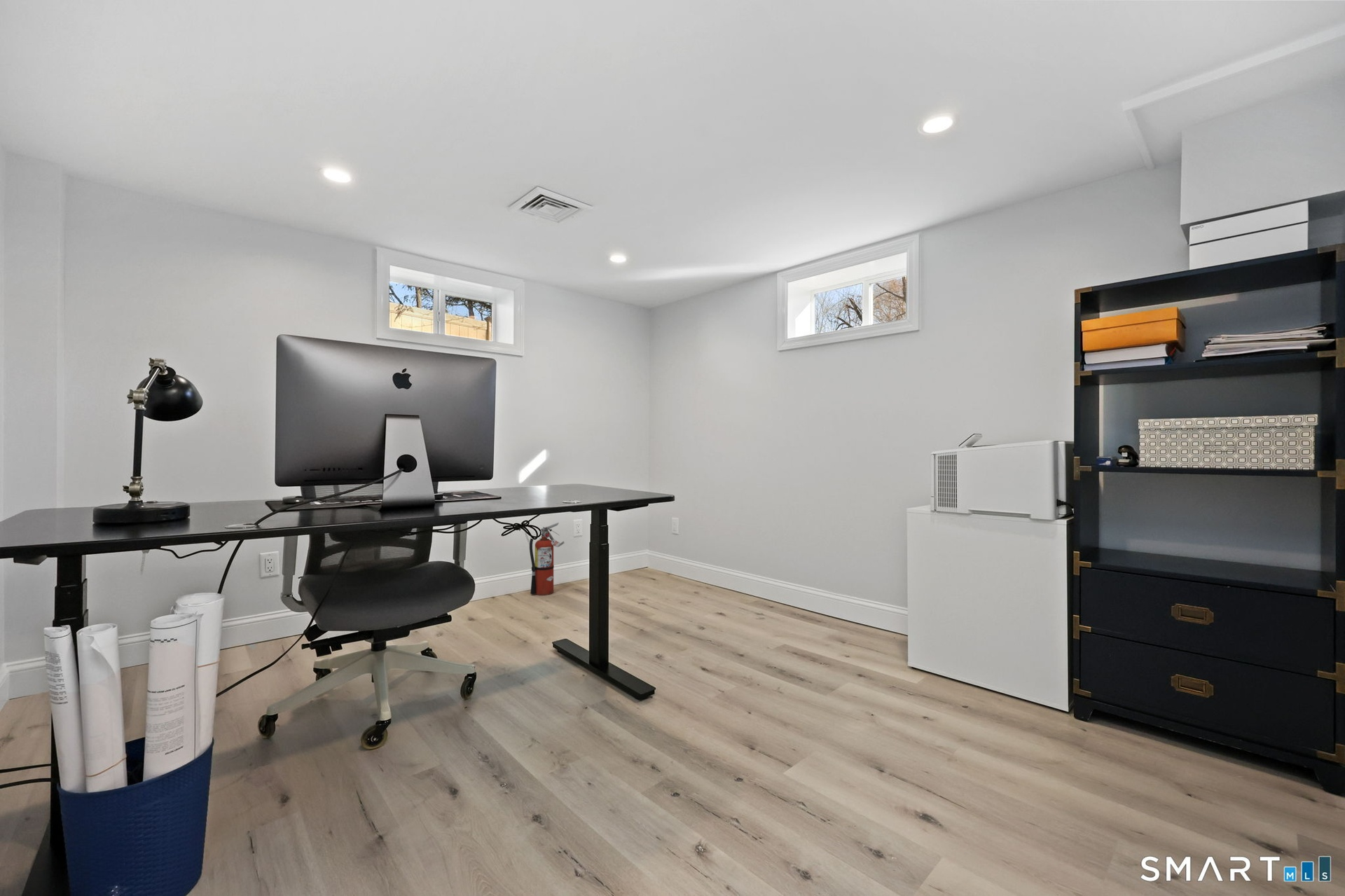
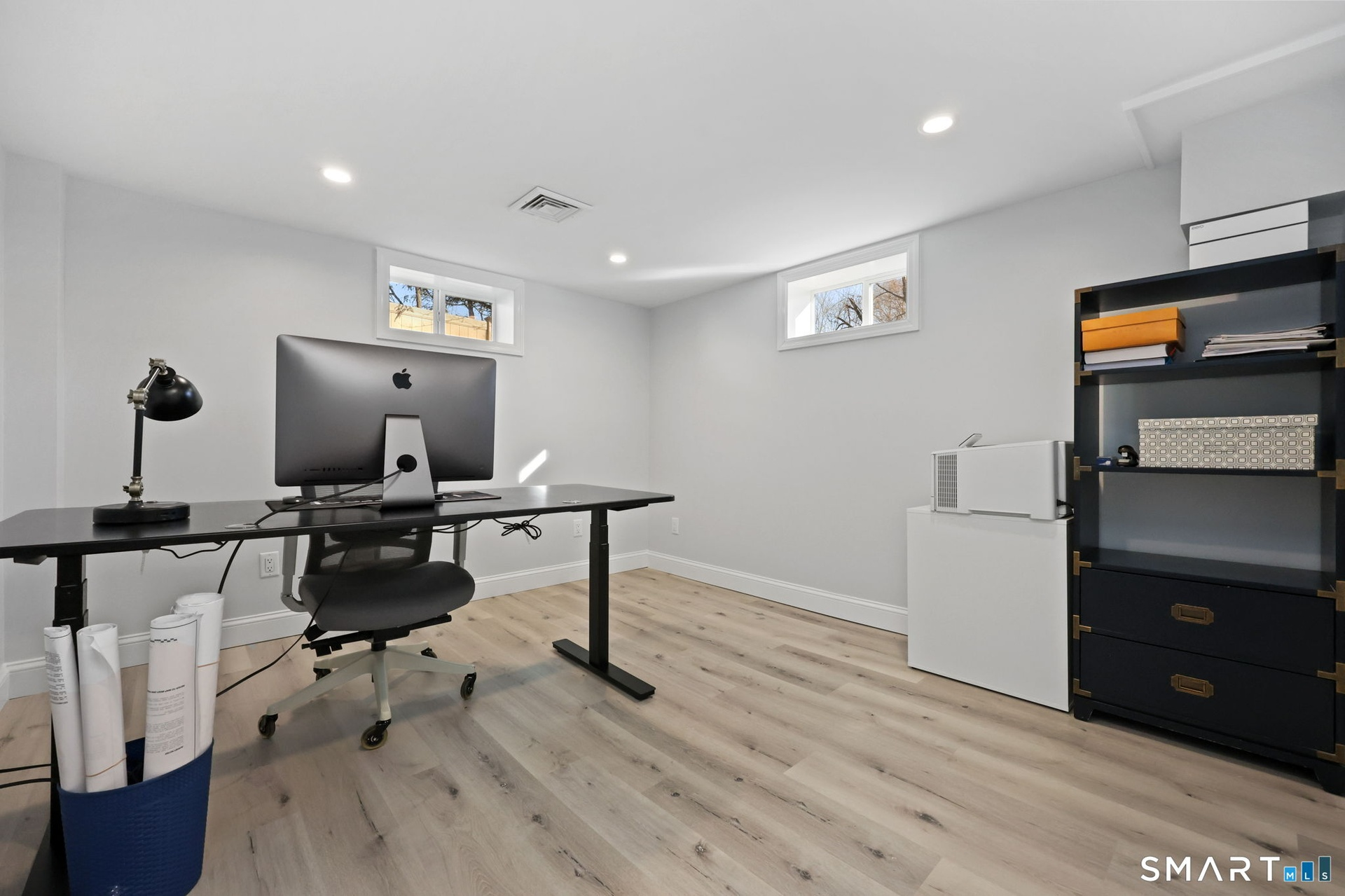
- fire extinguisher [529,522,565,595]
